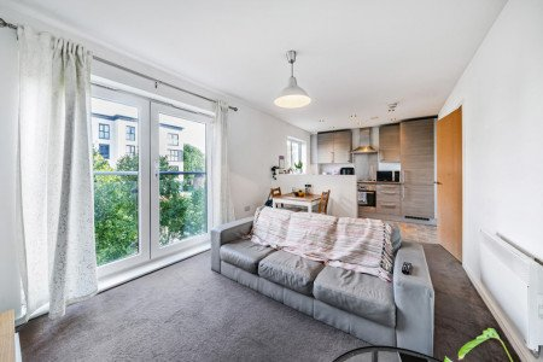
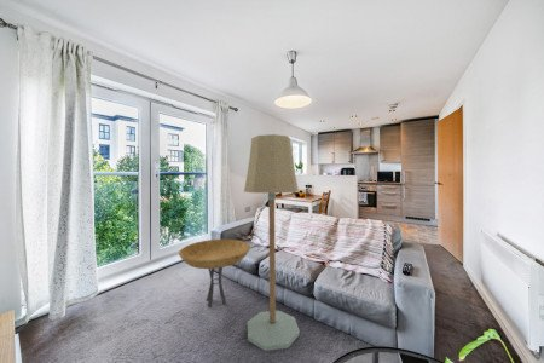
+ floor lamp [243,133,301,352]
+ side table [178,238,251,309]
